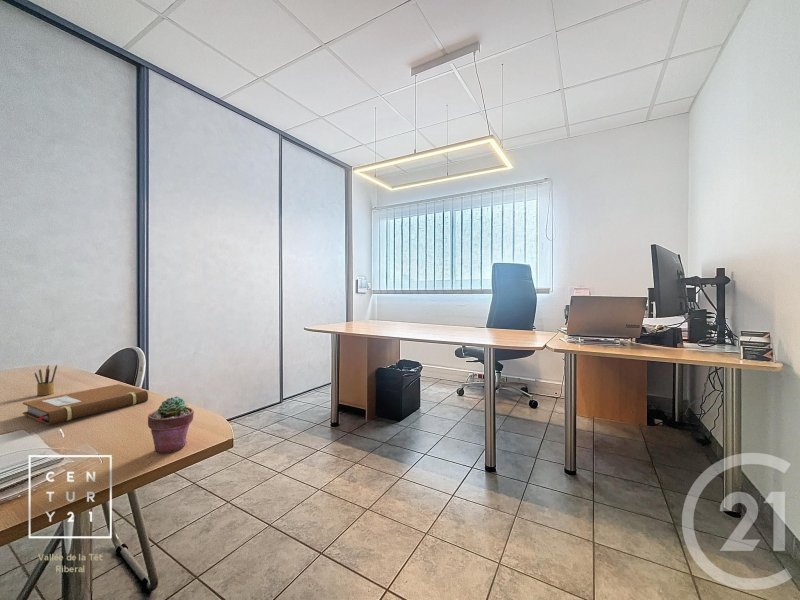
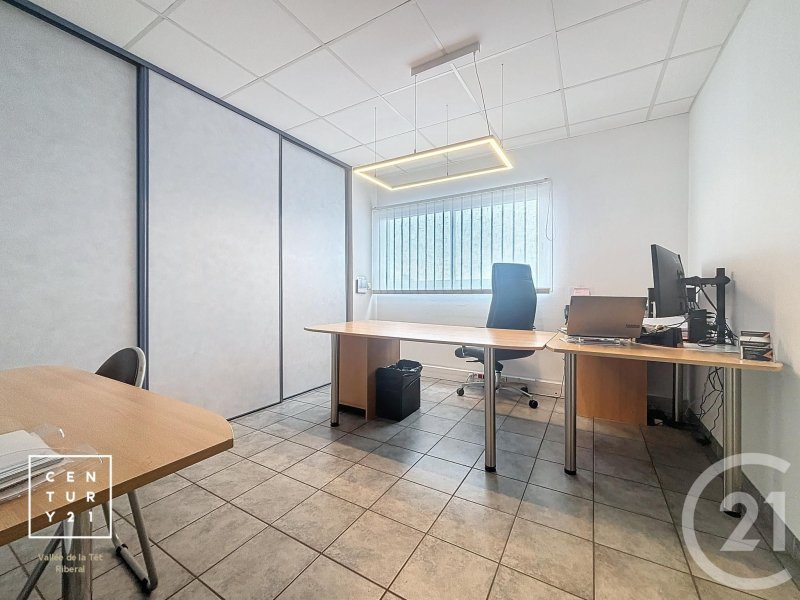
- pencil box [34,364,58,397]
- notebook [22,383,149,426]
- potted succulent [147,395,195,454]
